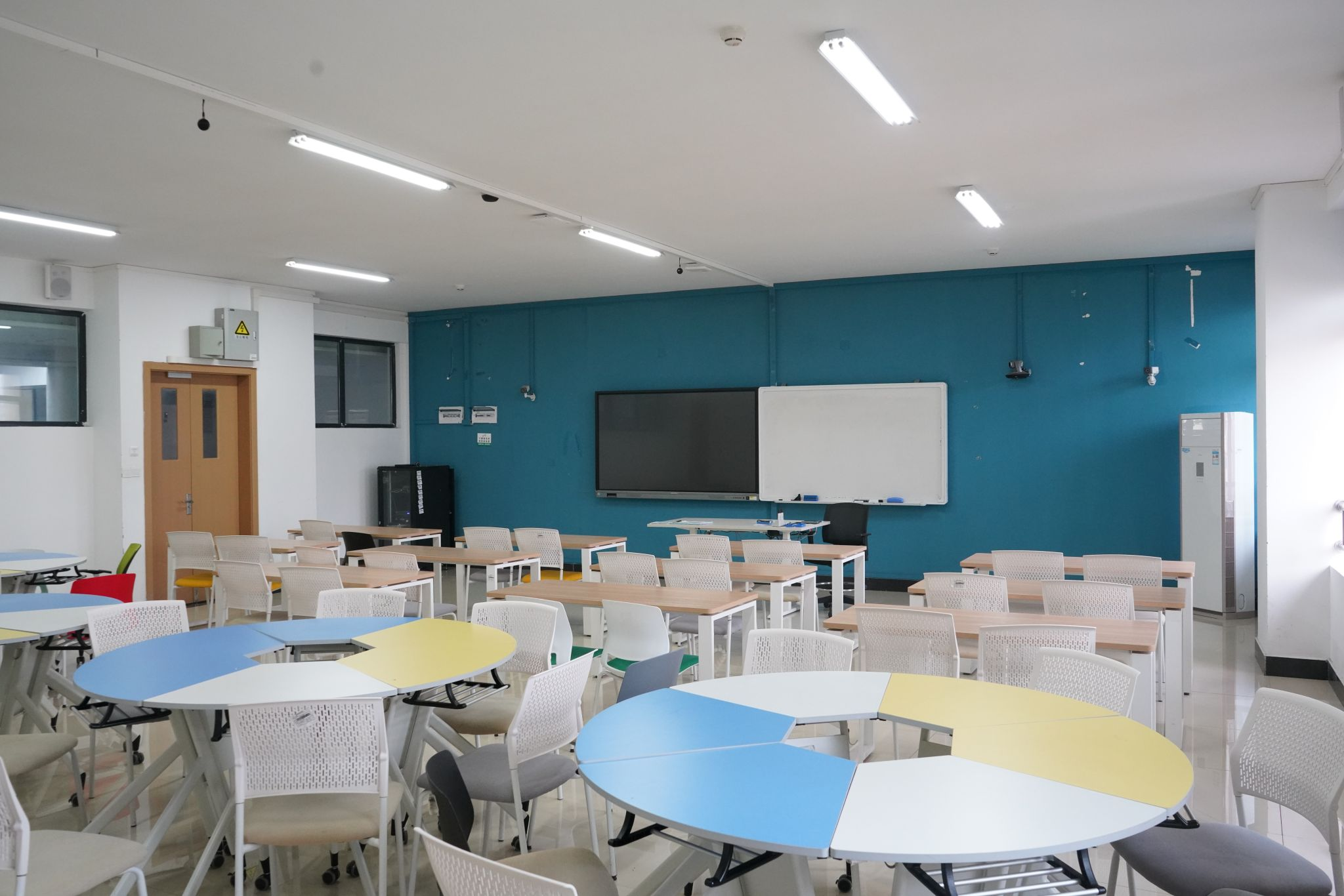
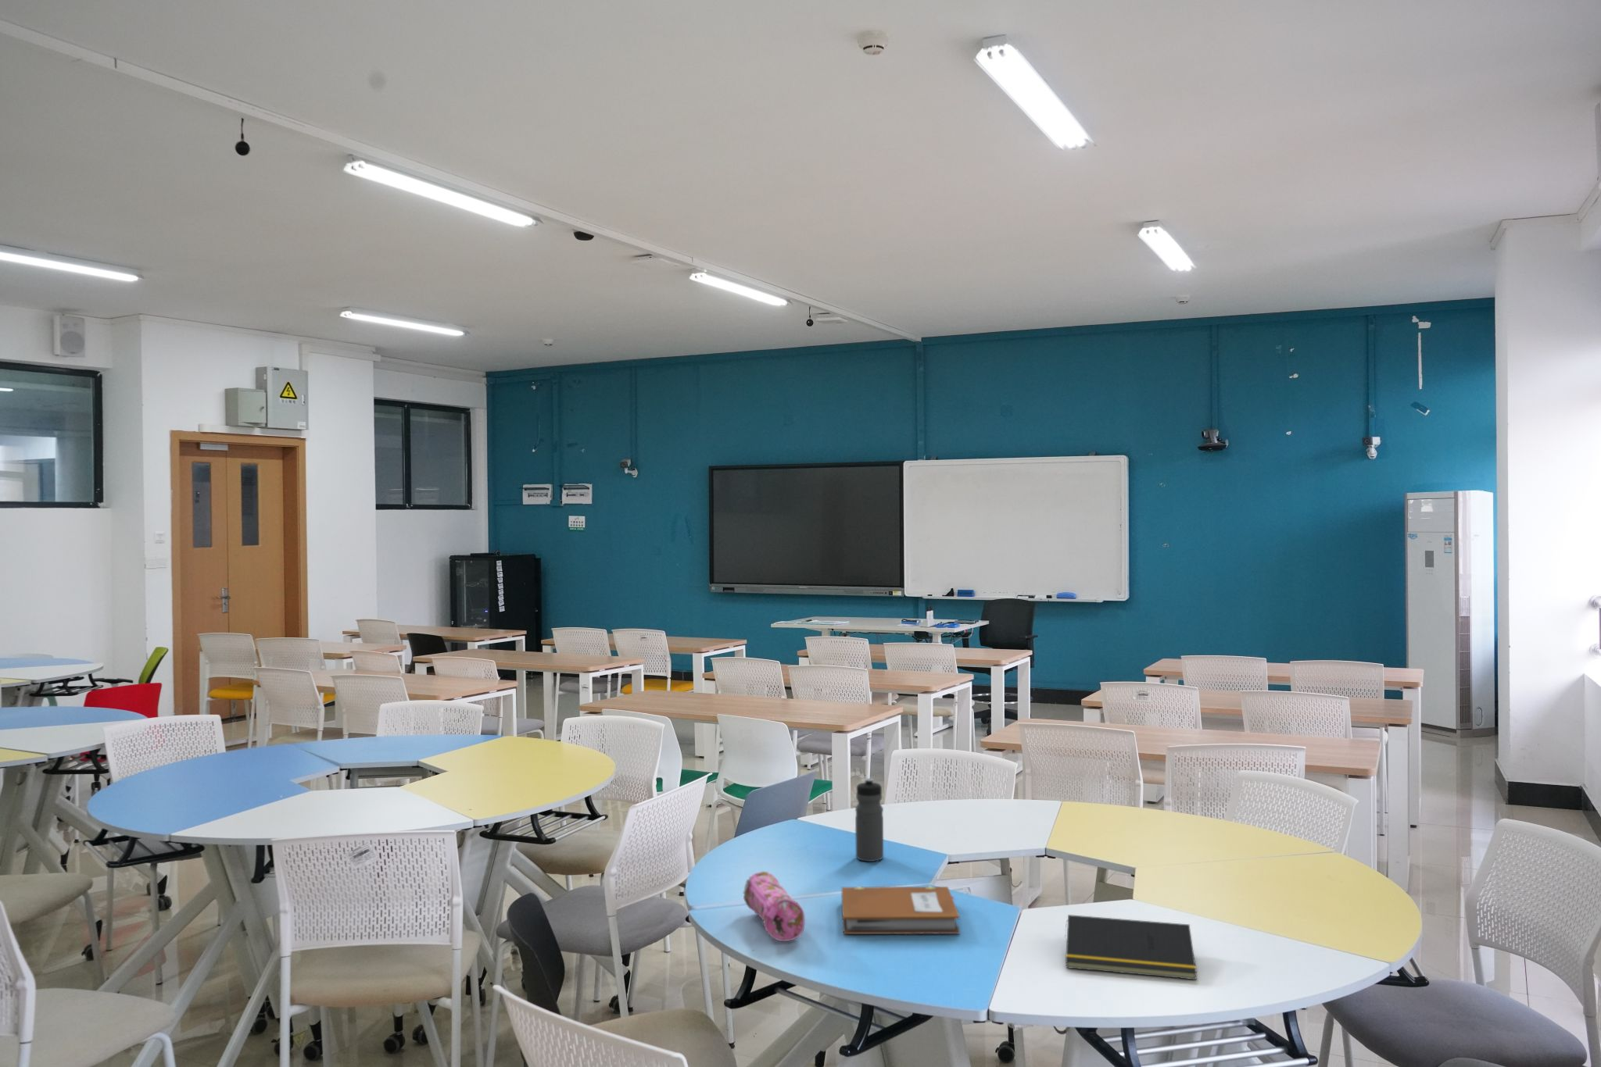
+ notebook [841,886,961,935]
+ water bottle [854,778,884,862]
+ notepad [1064,913,1197,980]
+ pencil case [742,871,805,942]
